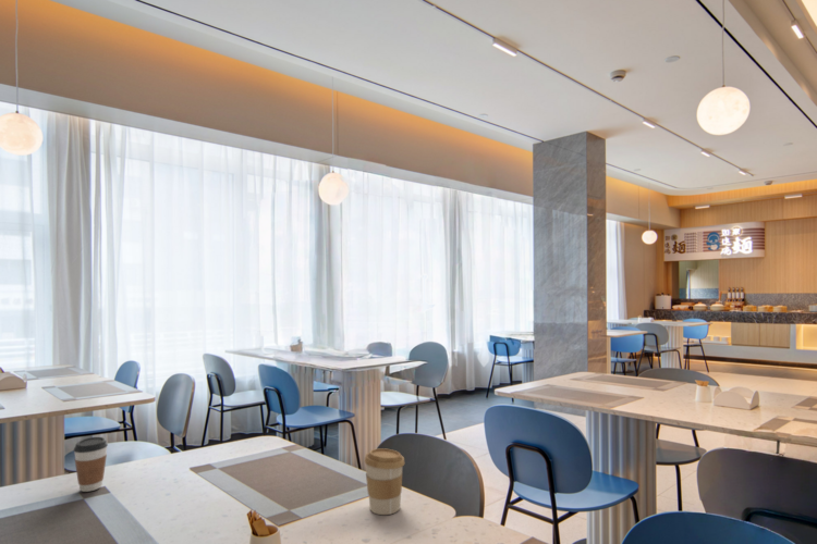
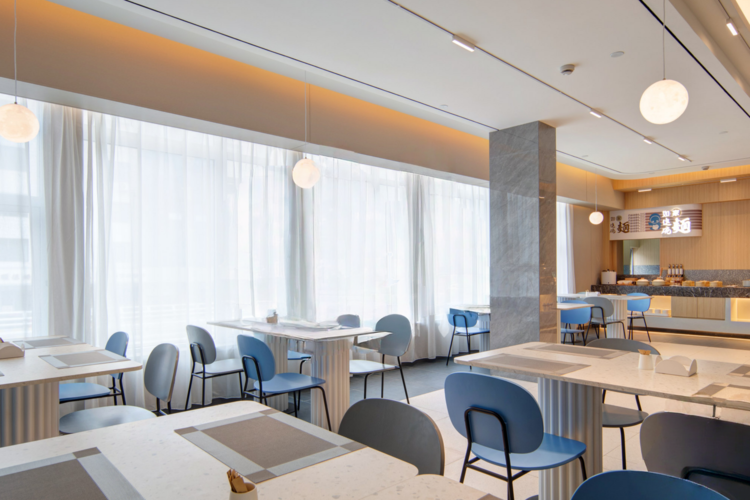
- coffee cup [363,447,405,516]
- coffee cup [73,436,109,493]
